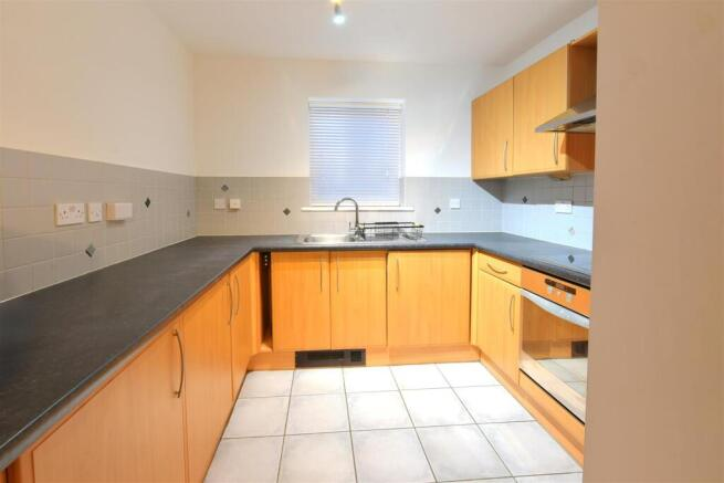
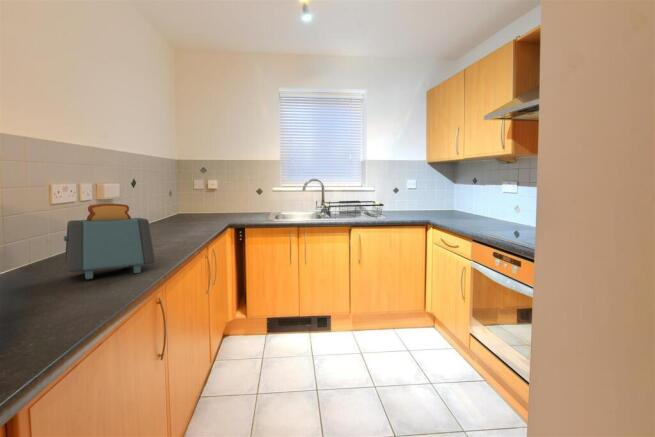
+ toaster [63,202,156,280]
